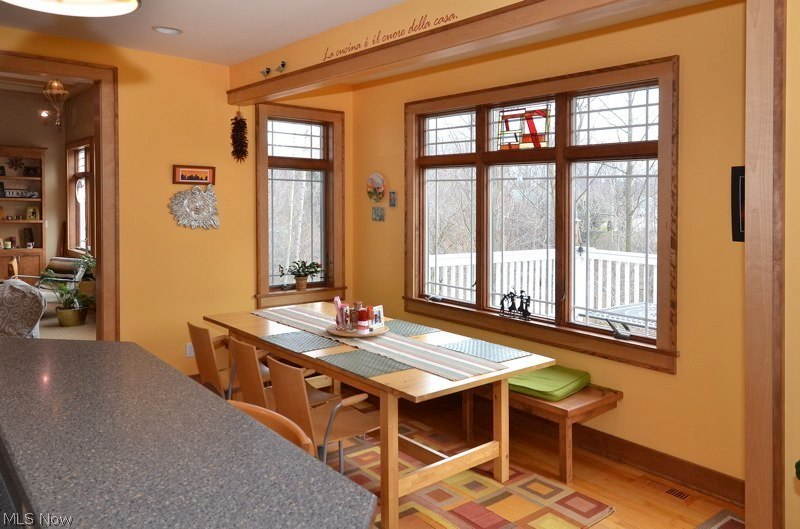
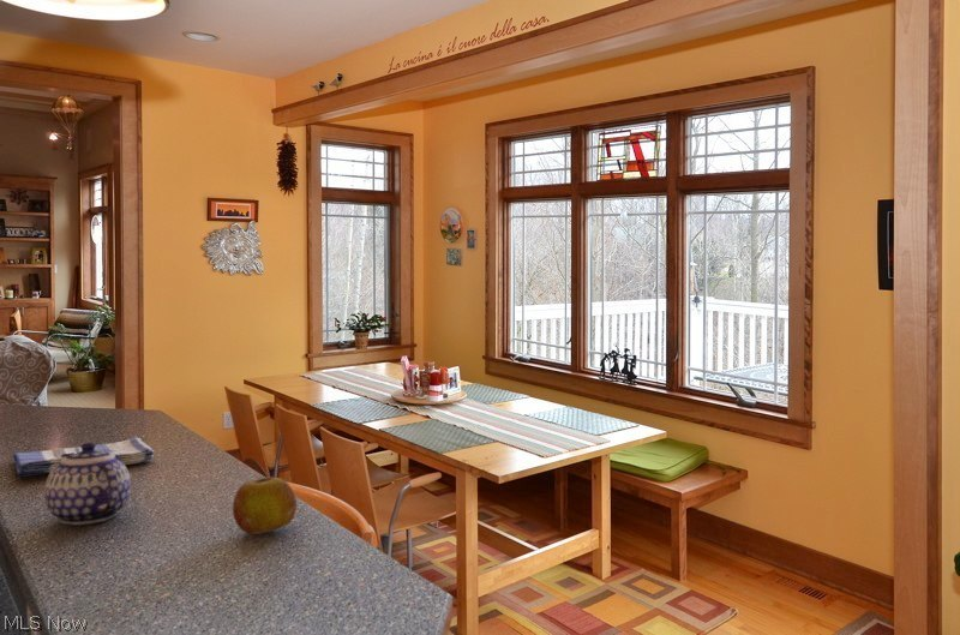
+ teapot [43,442,132,527]
+ fruit [232,477,298,535]
+ dish towel [12,437,157,478]
